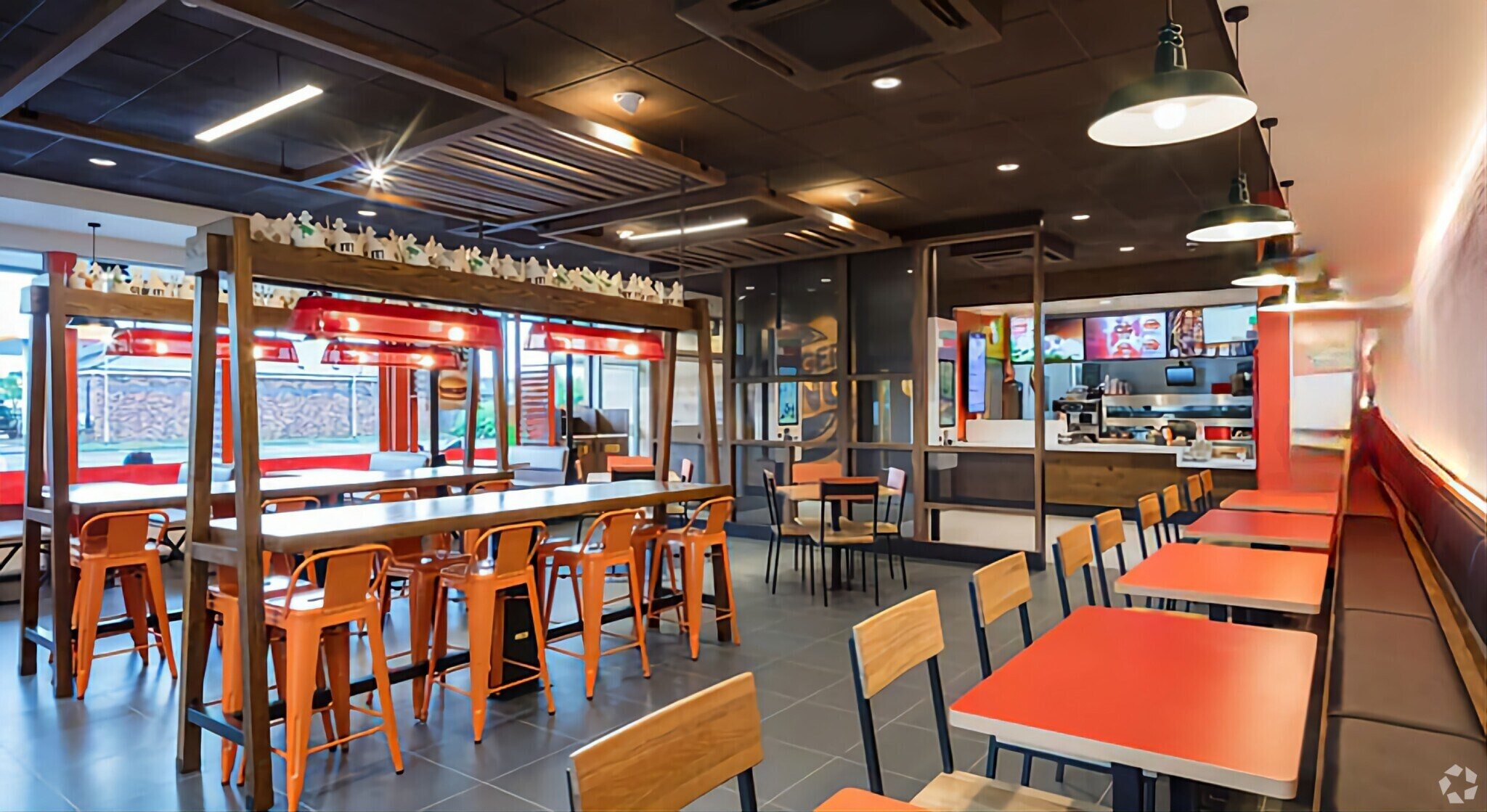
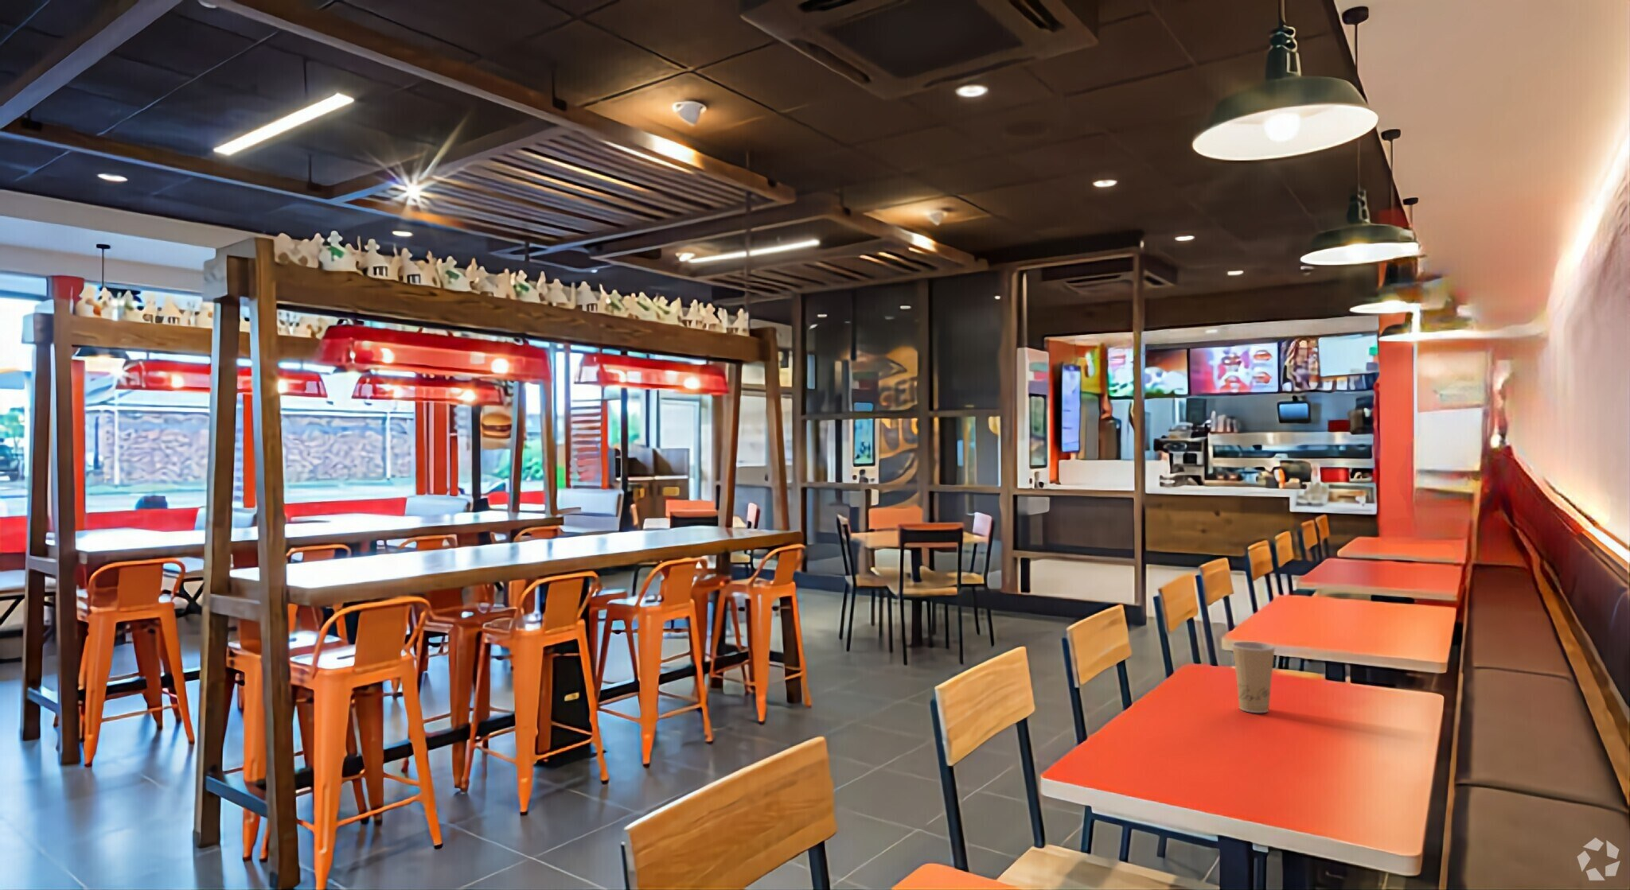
+ paper cup [1231,641,1276,714]
